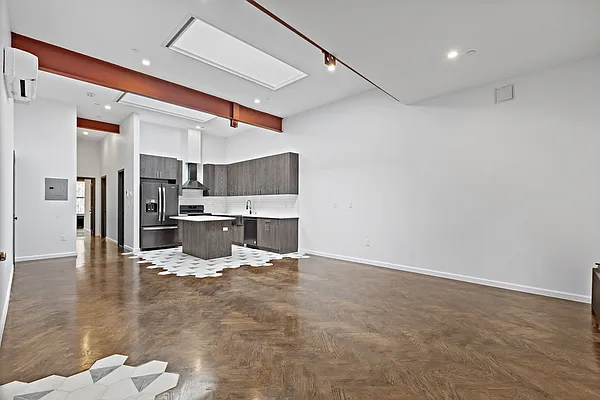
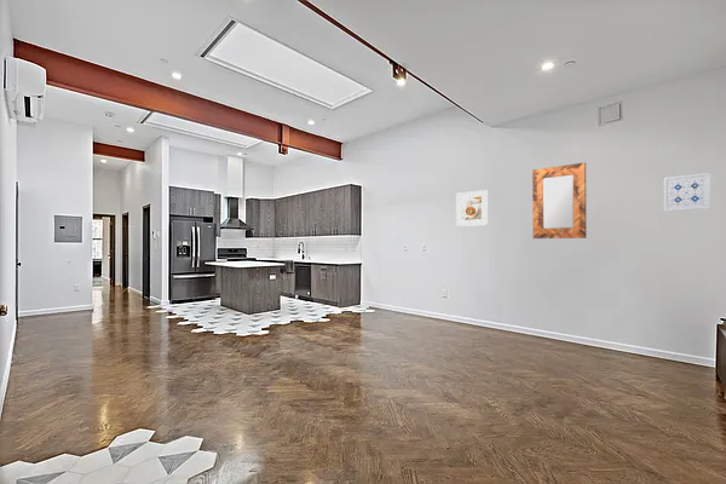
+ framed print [455,189,489,227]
+ home mirror [531,161,587,240]
+ wall art [663,172,711,212]
